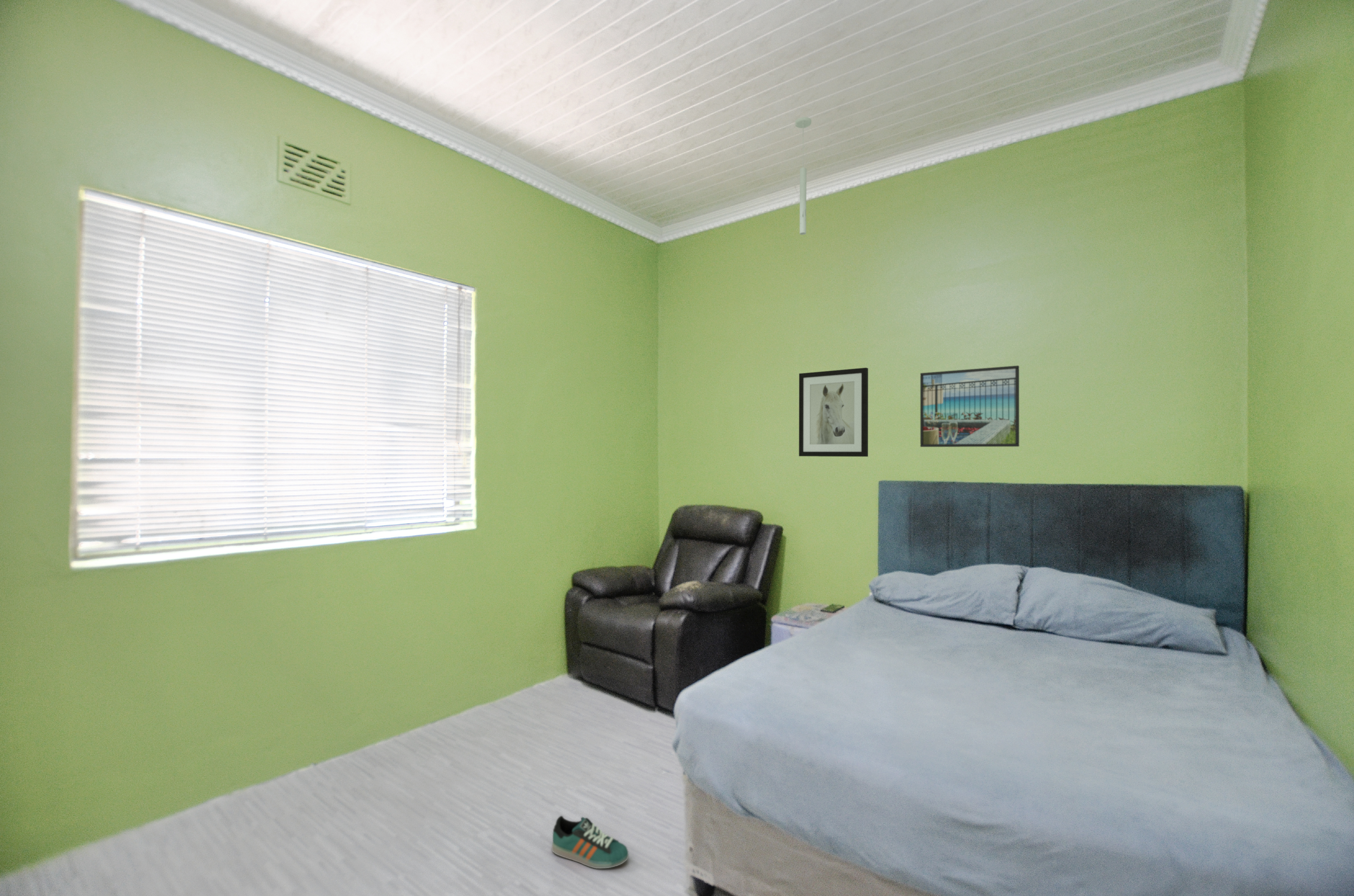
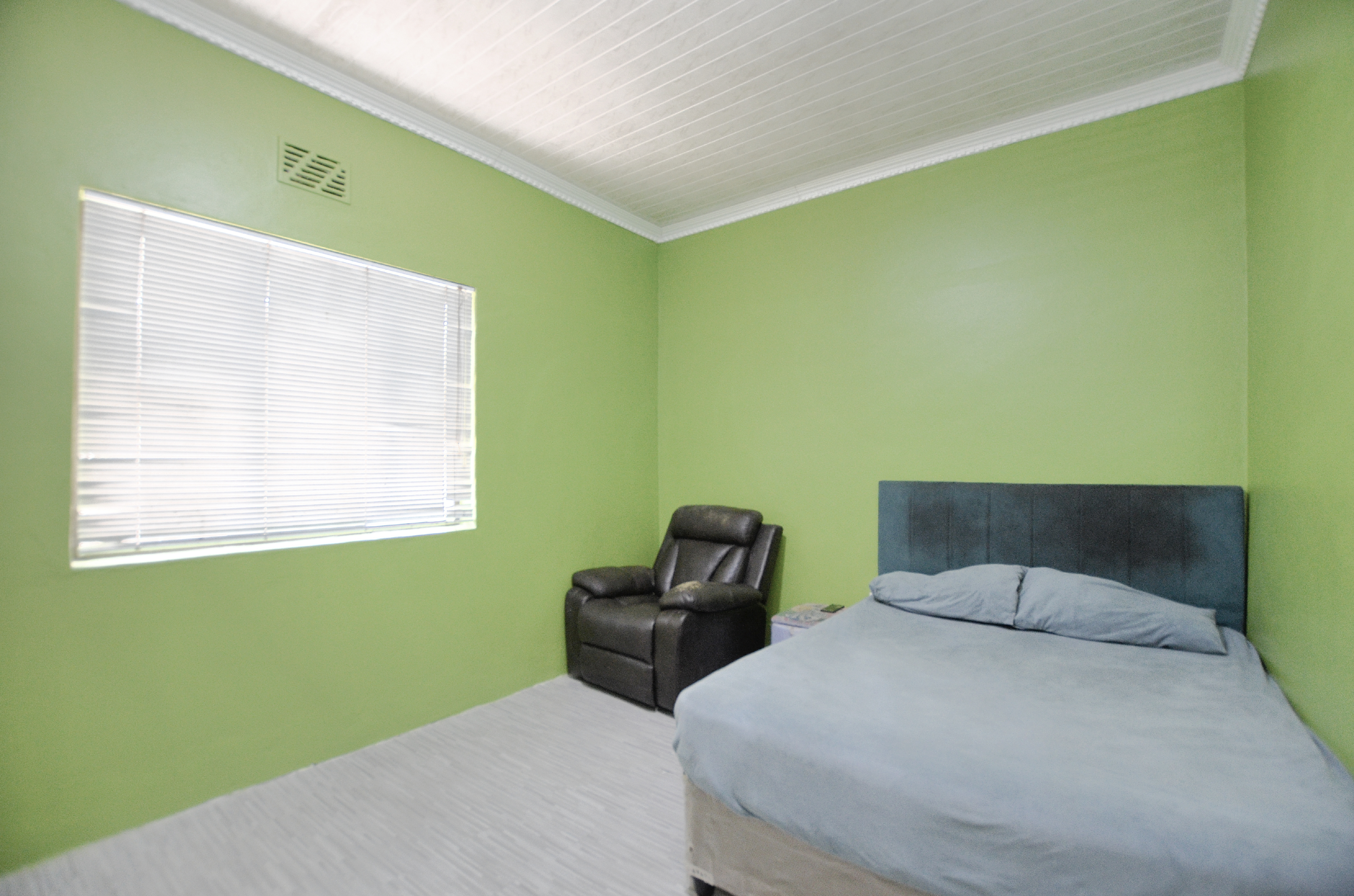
- ceiling light [795,117,812,235]
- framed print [920,365,1019,447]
- wall art [799,367,868,457]
- sneaker [552,815,629,869]
